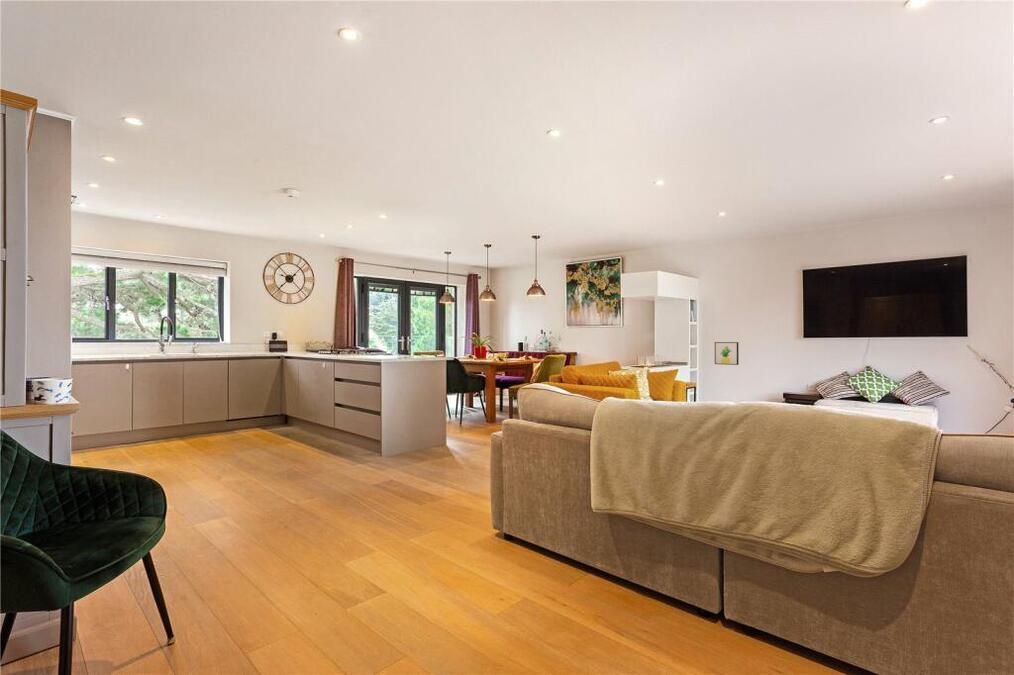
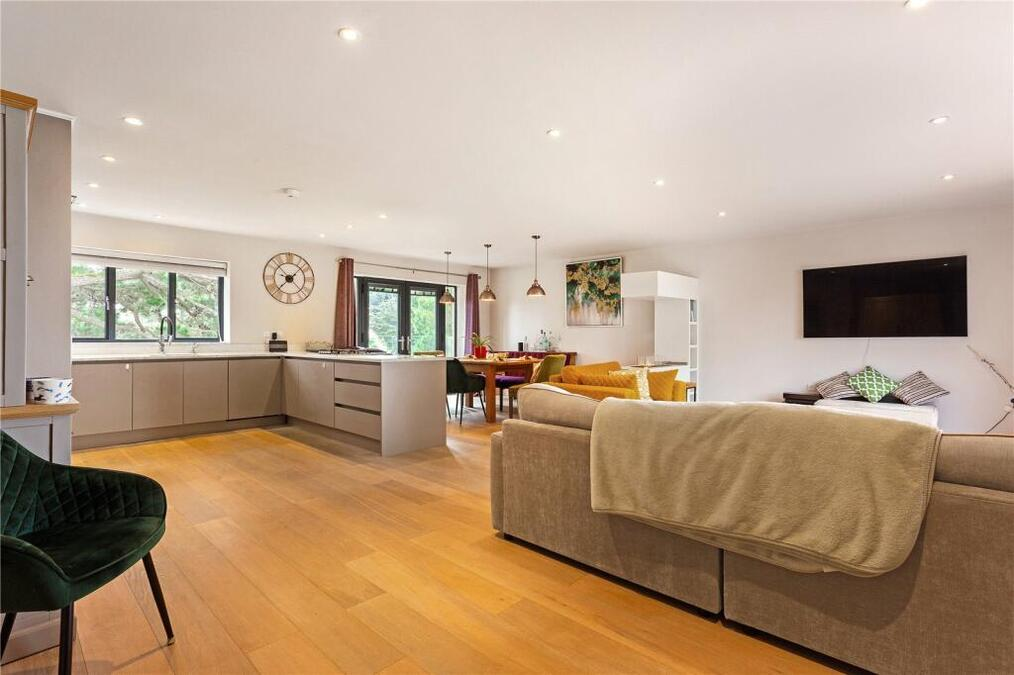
- wall art [714,341,740,366]
